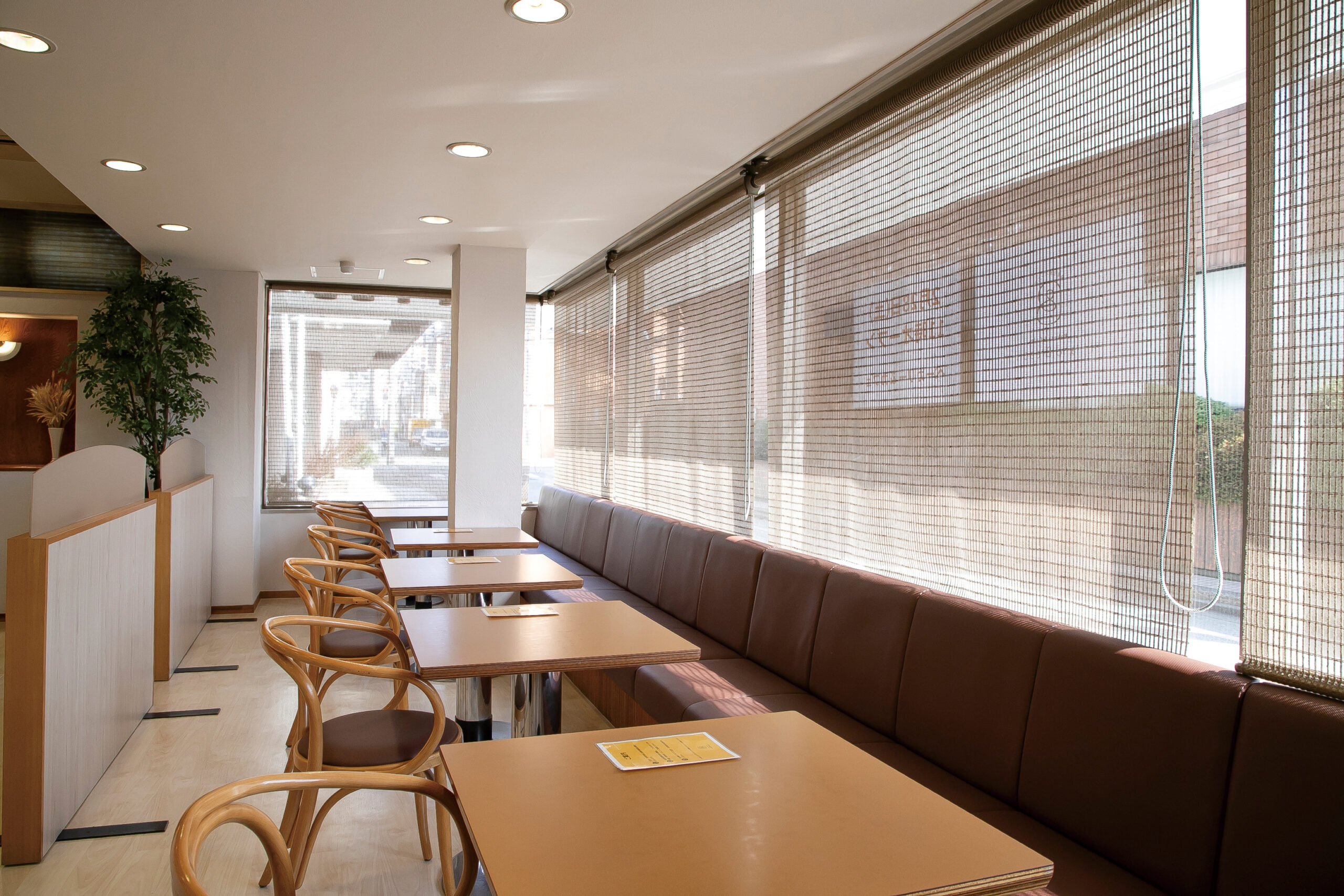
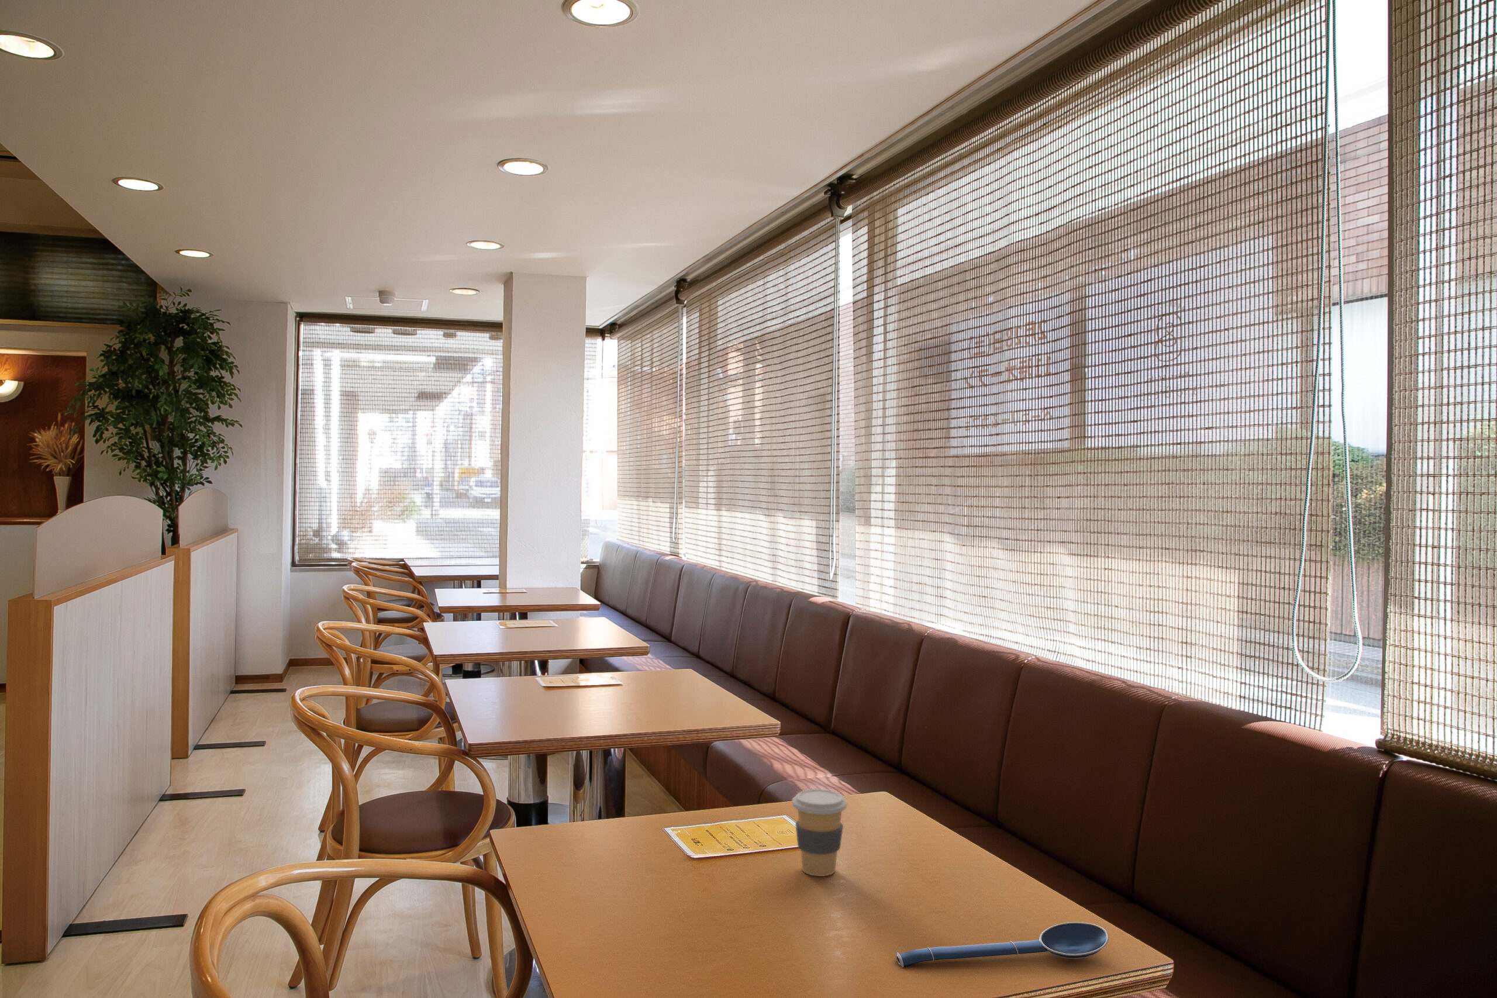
+ spoon [896,921,1109,968]
+ coffee cup [791,789,848,877]
